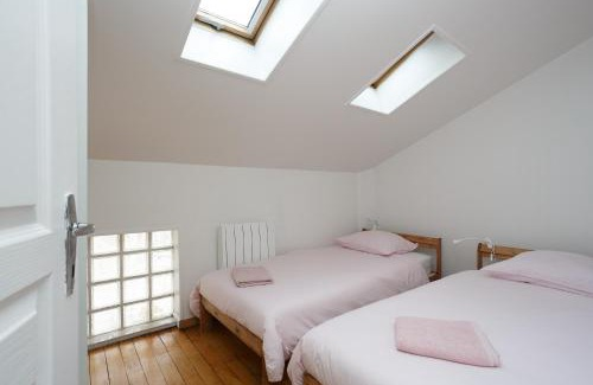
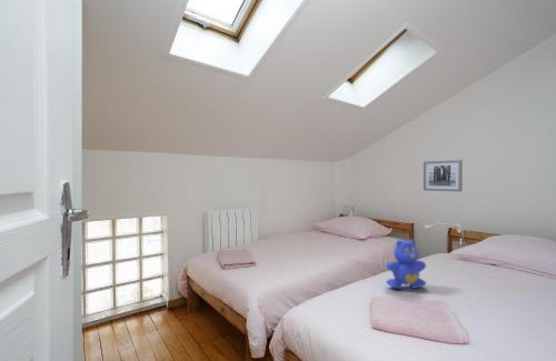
+ bear [385,239,427,290]
+ wall art [423,159,464,192]
